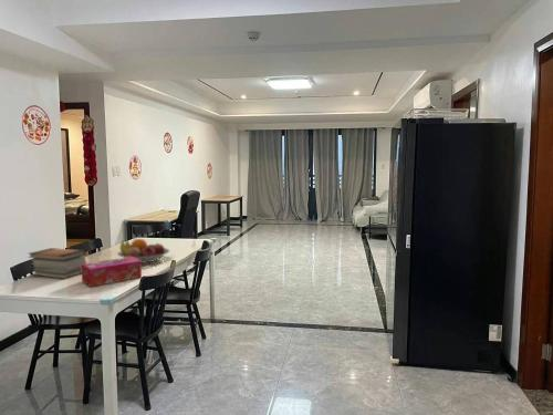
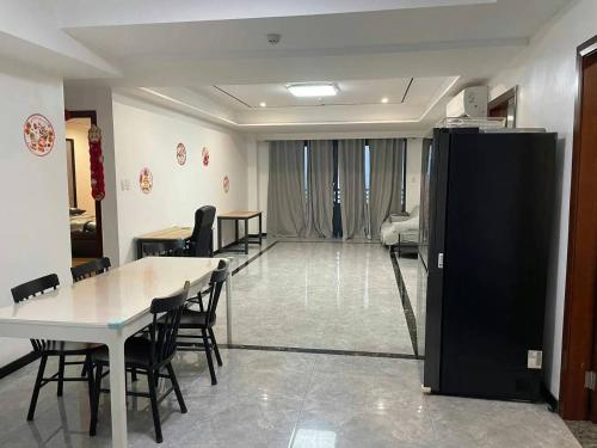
- fruit bowl [116,238,170,264]
- tissue box [81,257,143,288]
- book stack [27,247,87,280]
